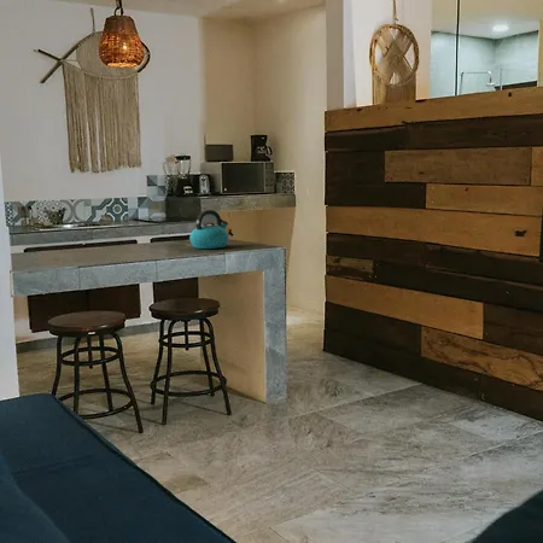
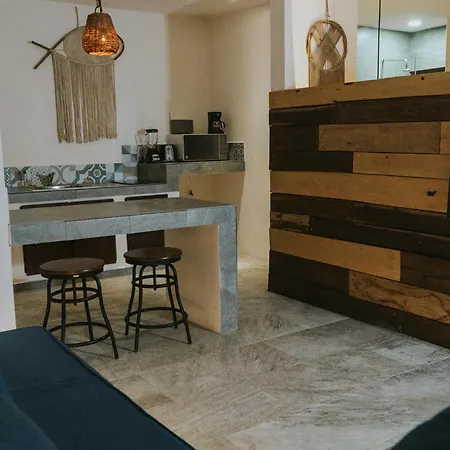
- kettle [188,209,230,250]
